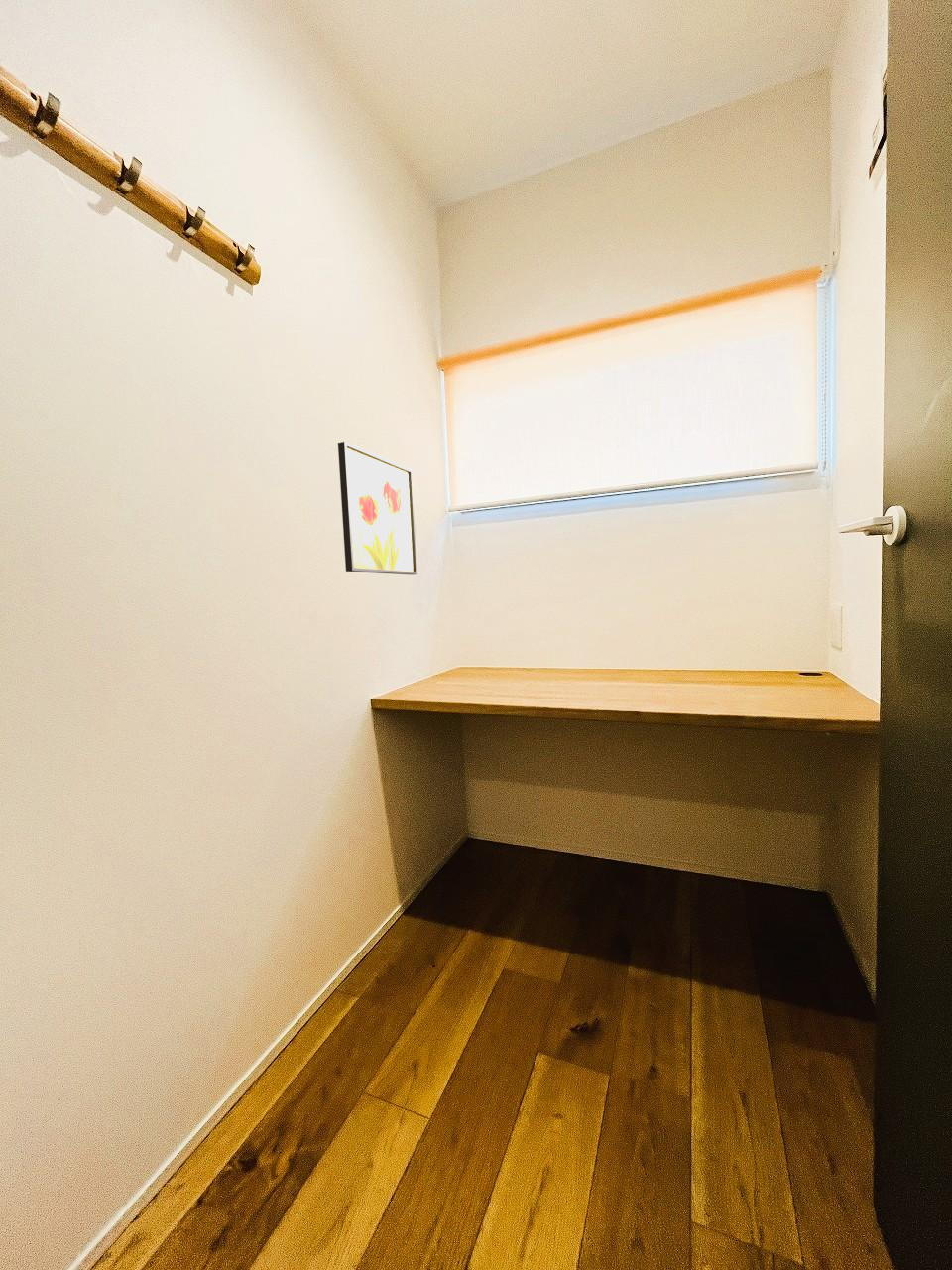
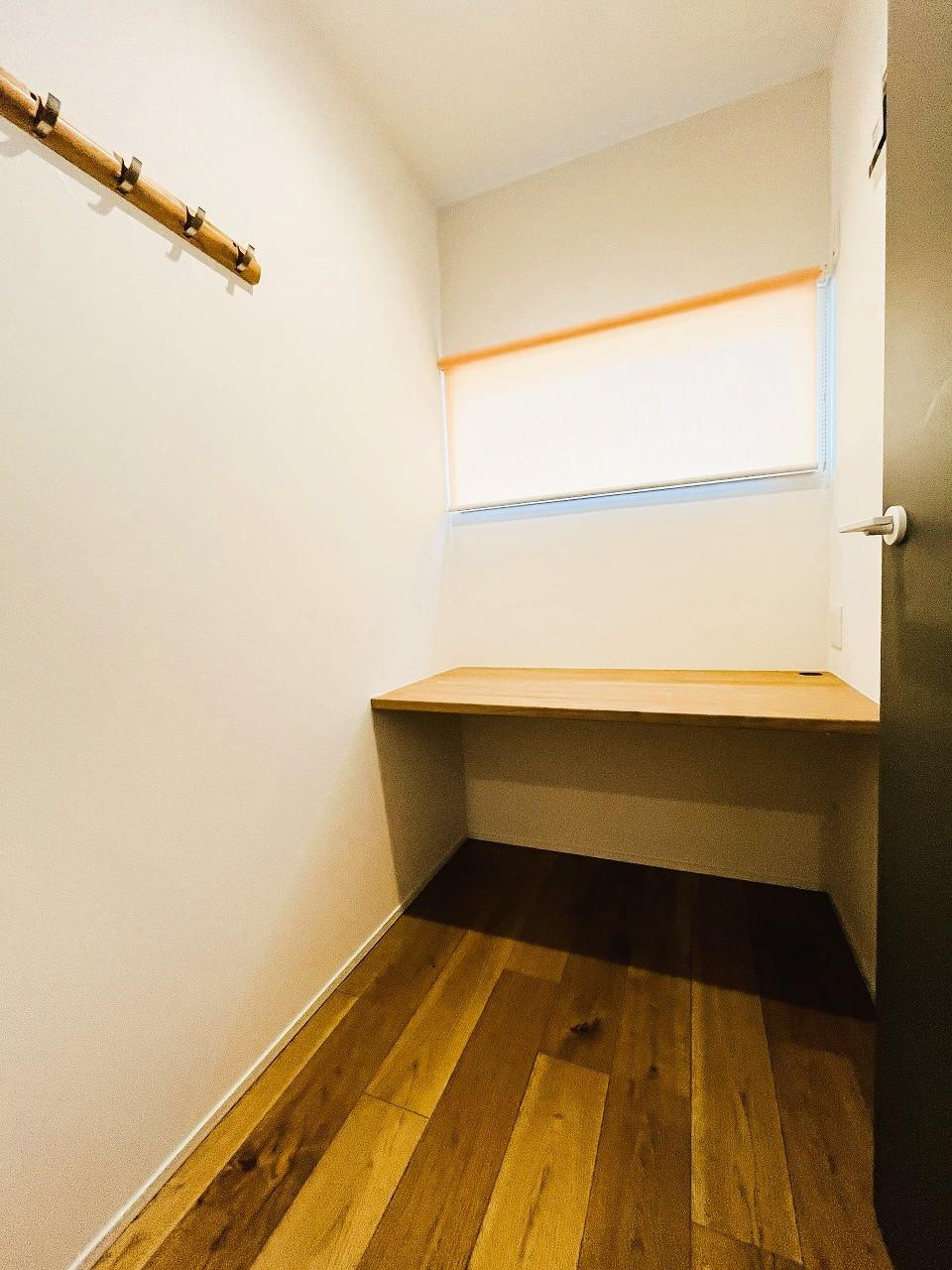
- wall art [337,441,418,575]
